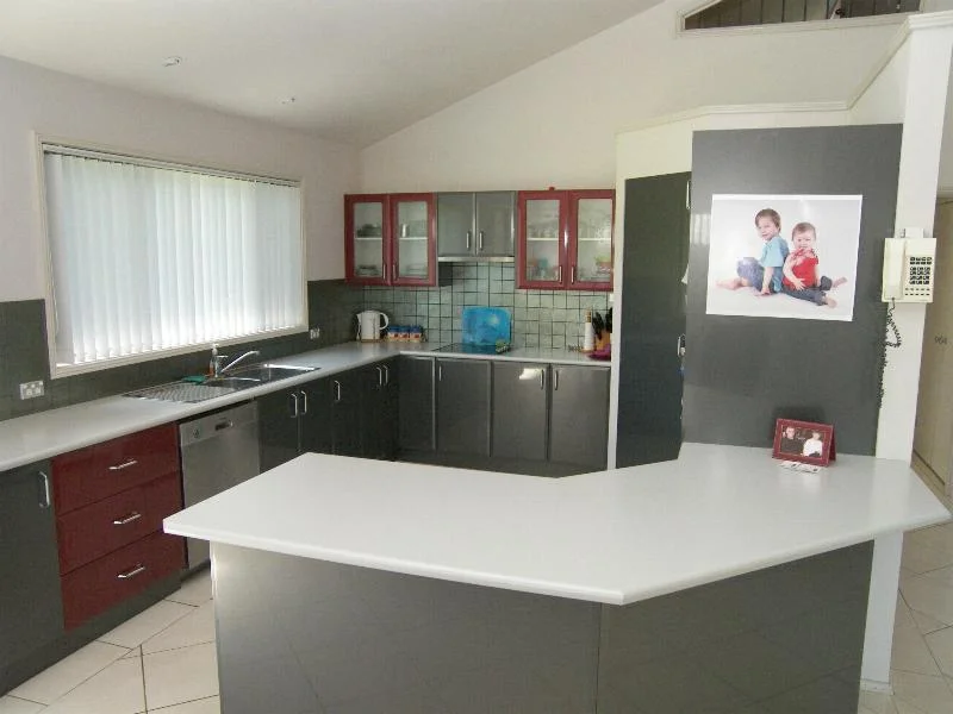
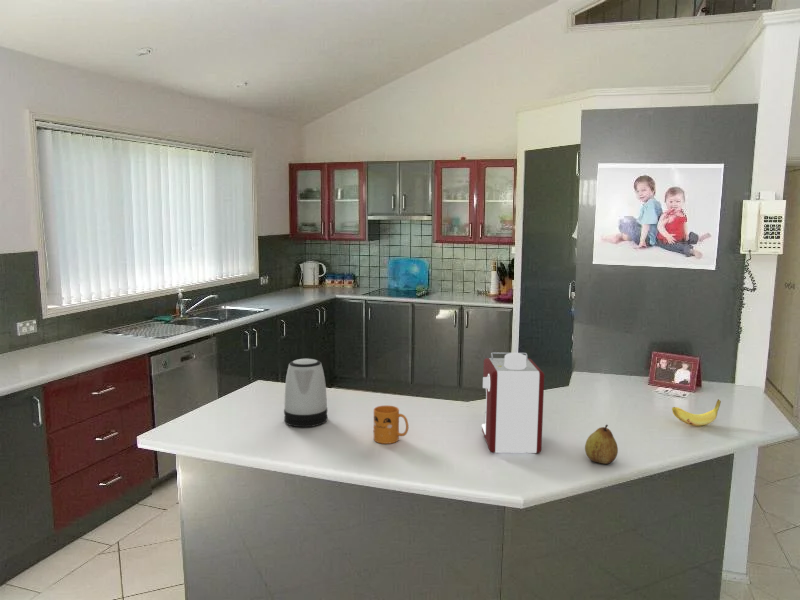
+ kettle [283,357,328,428]
+ coffee maker [481,351,545,454]
+ mug [373,405,410,445]
+ banana [671,398,722,427]
+ fruit [584,424,619,465]
